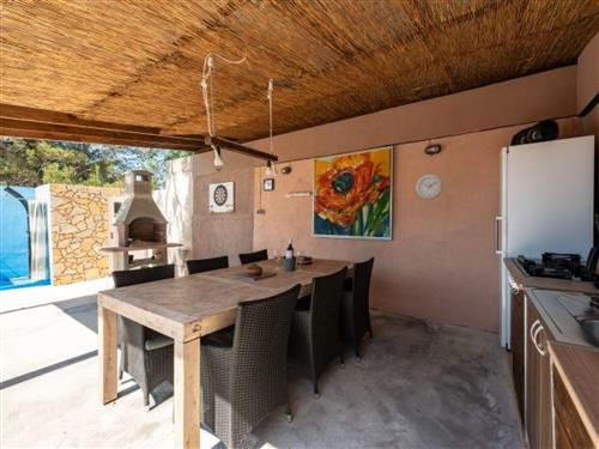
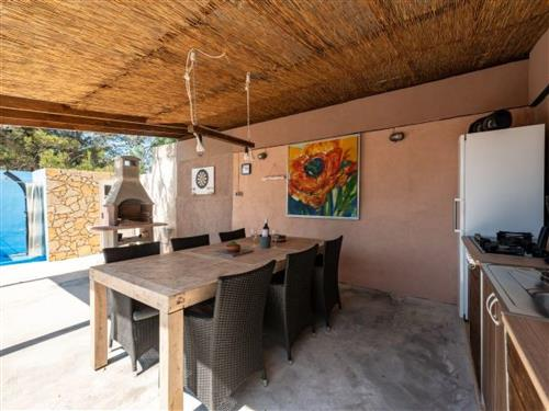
- wall clock [415,174,444,201]
